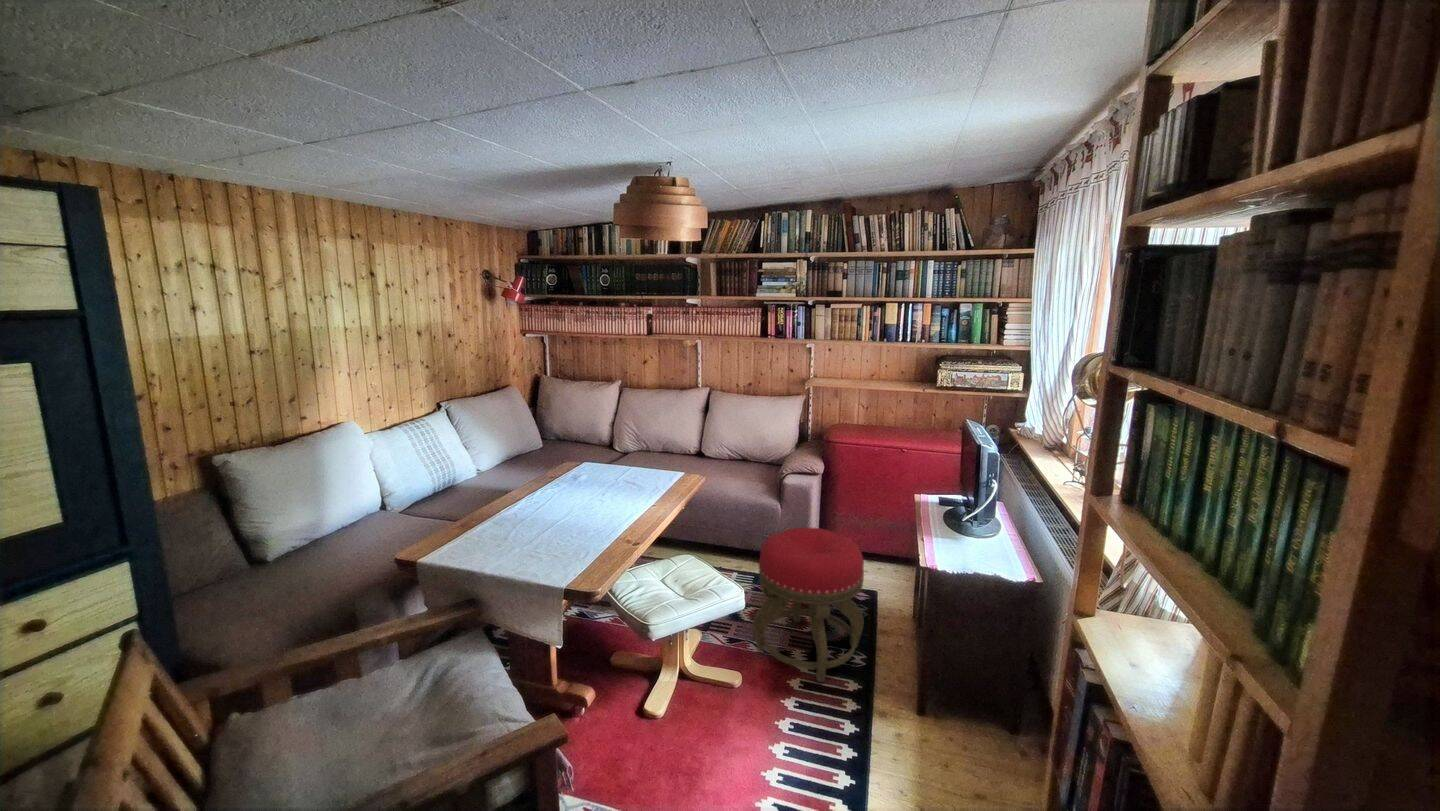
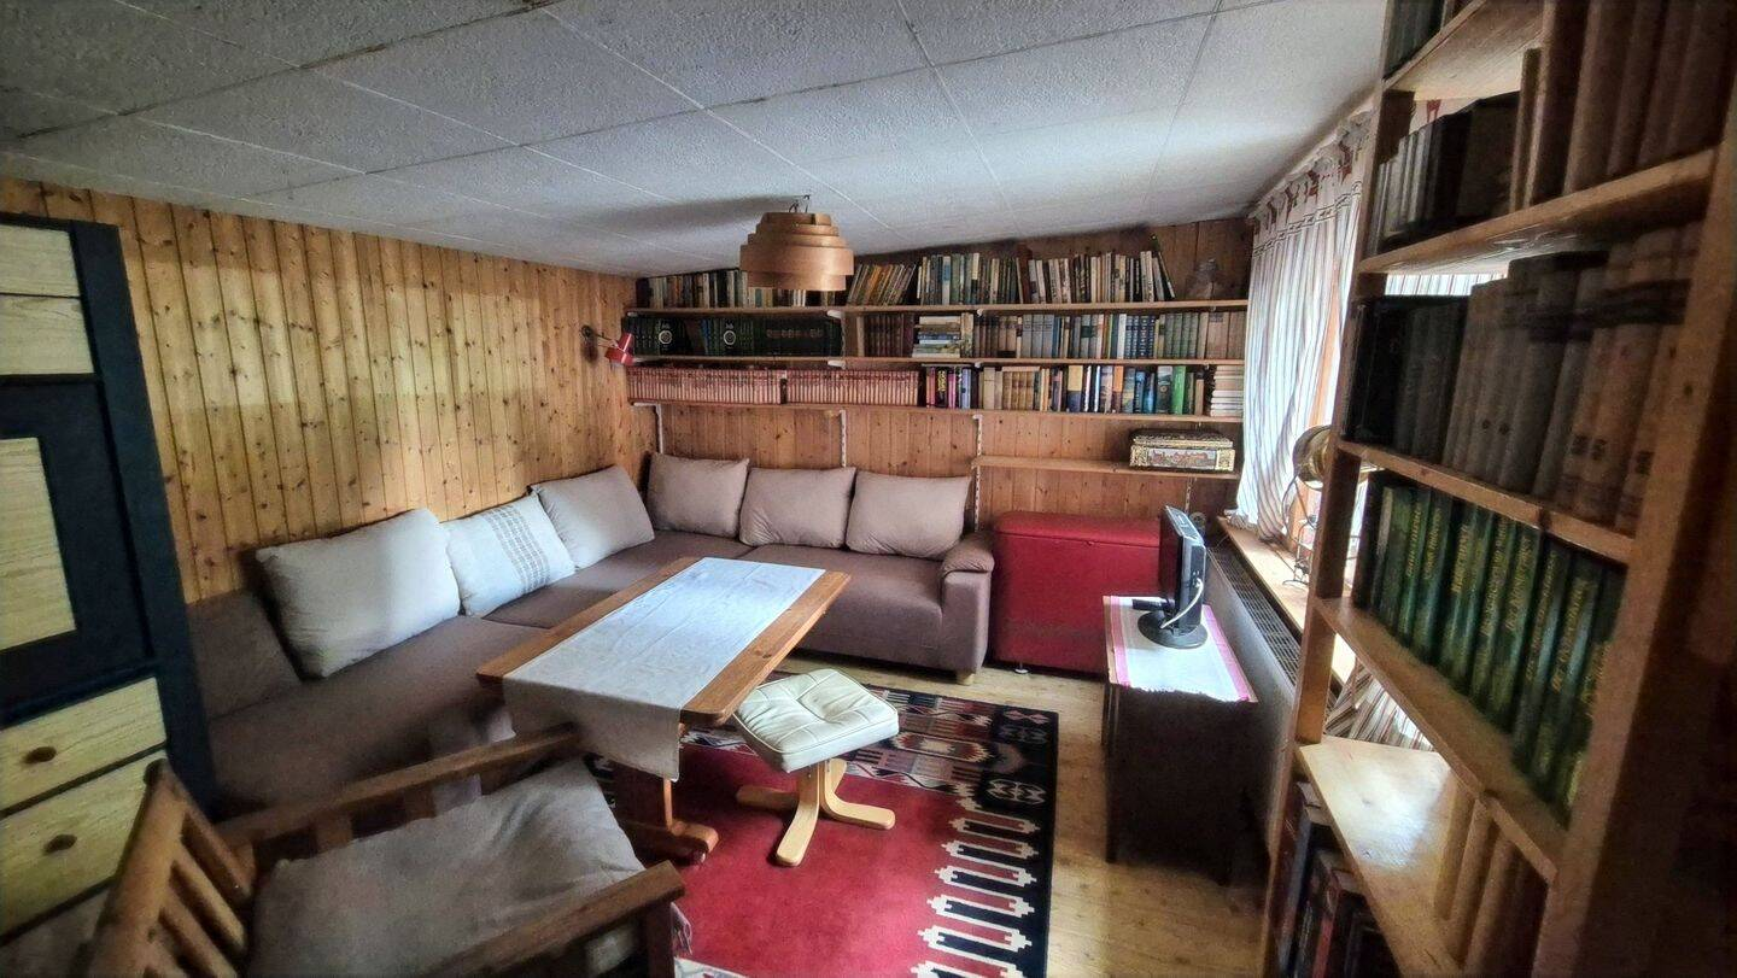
- stool [751,526,865,683]
